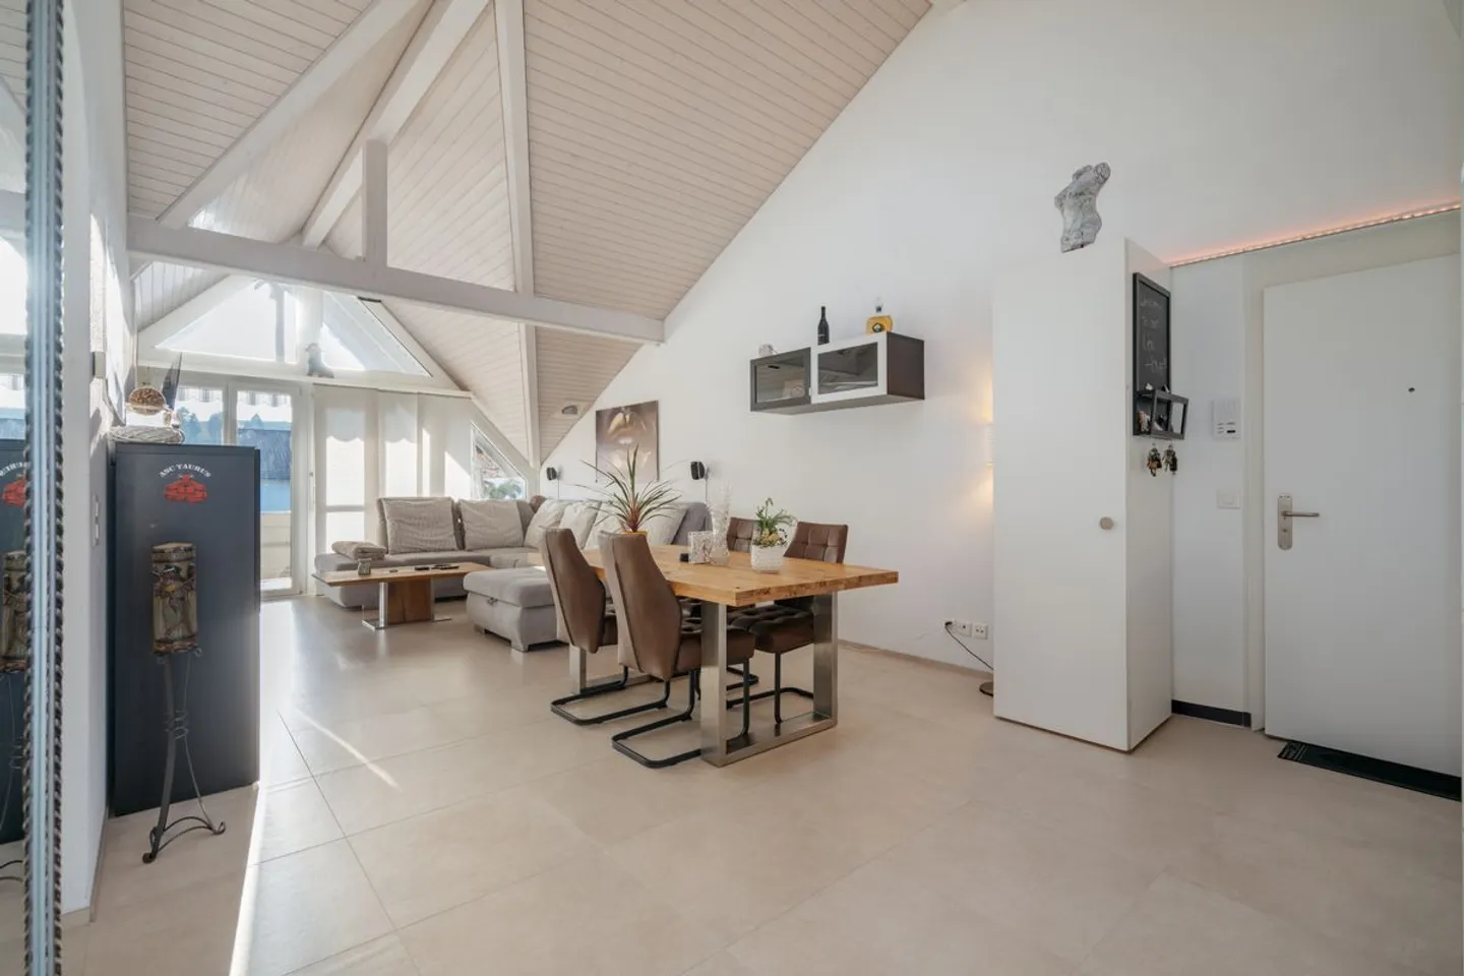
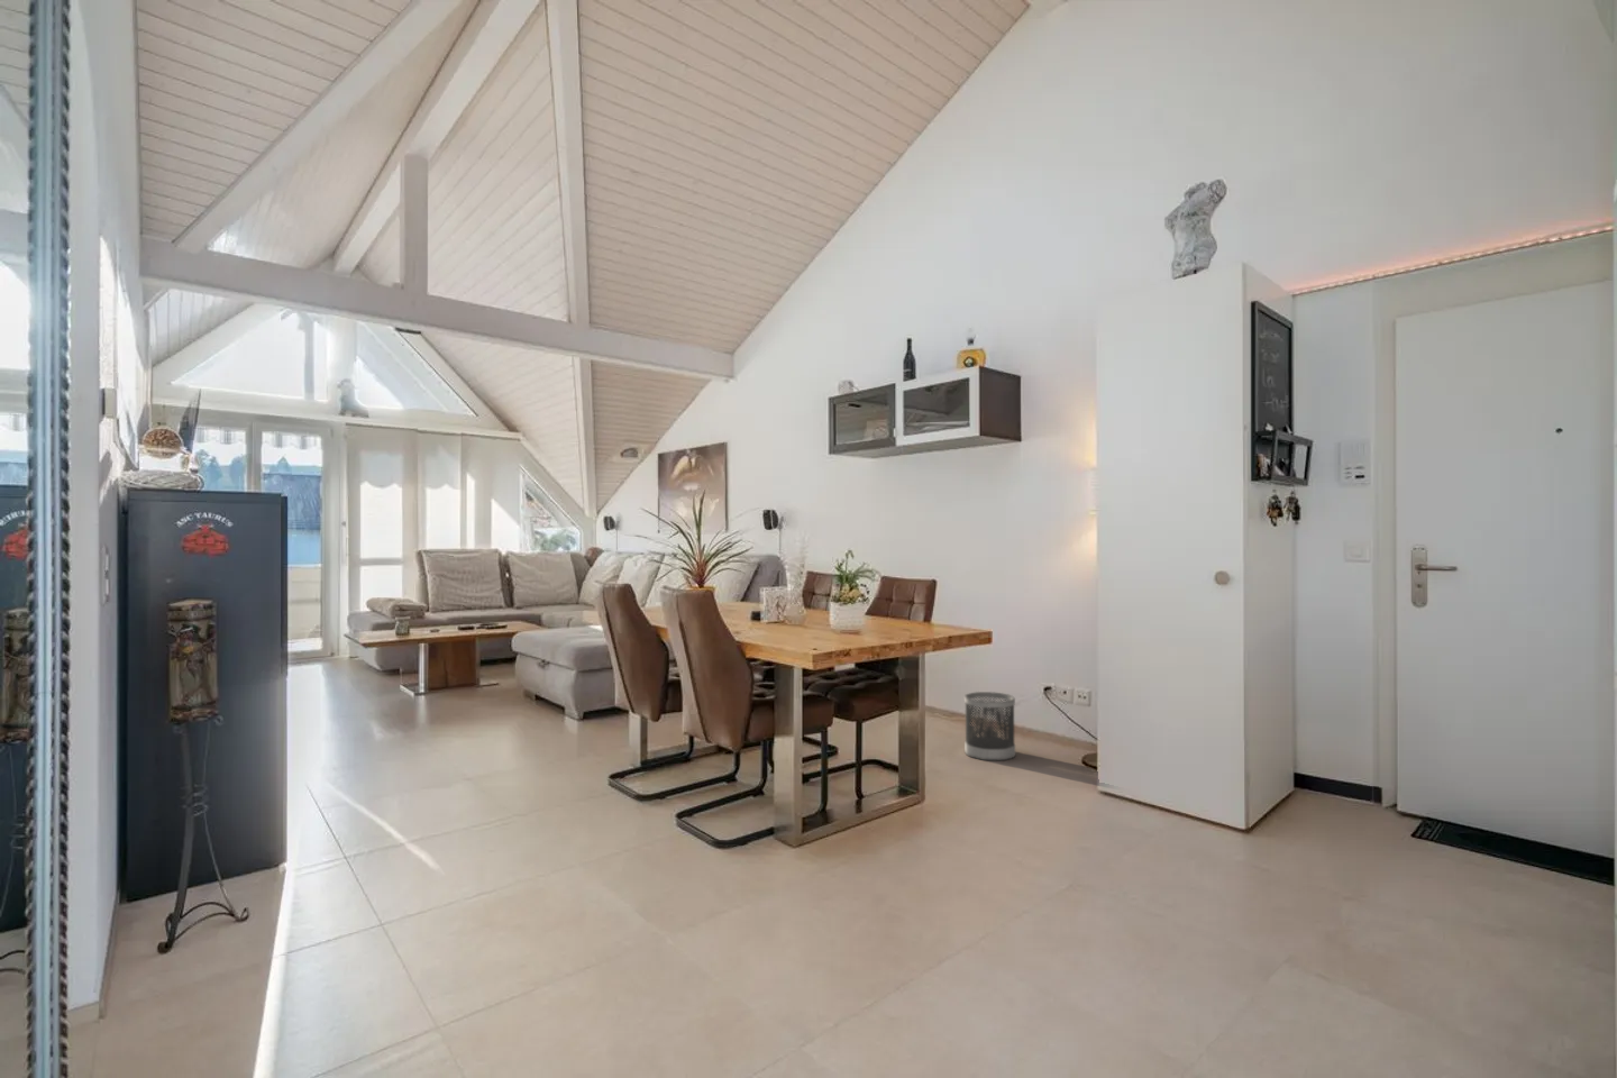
+ wastebasket [964,691,1017,762]
